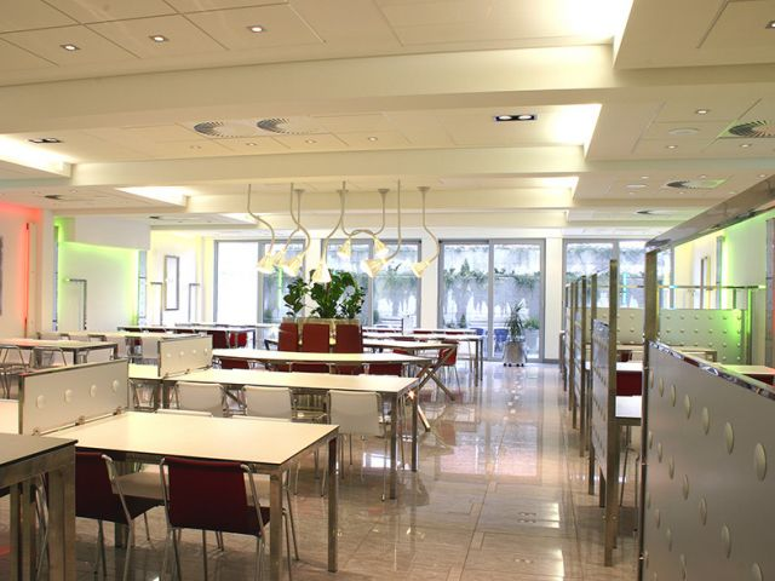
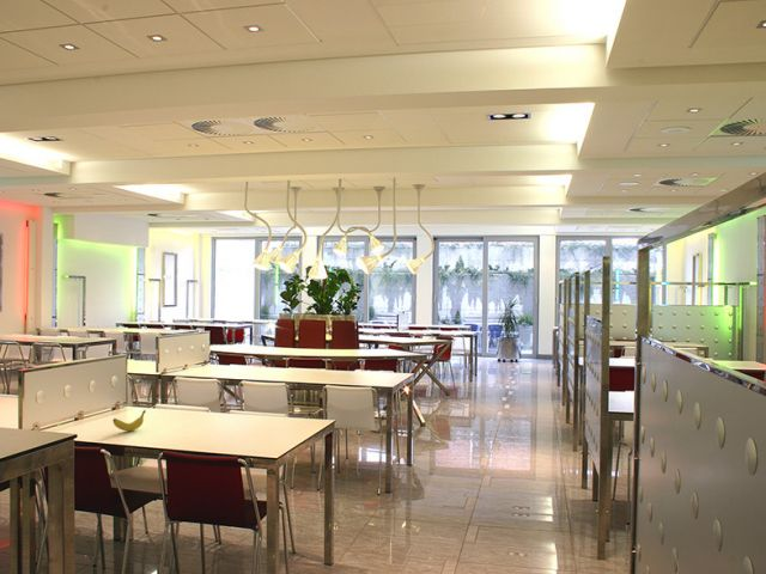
+ banana [111,409,147,432]
